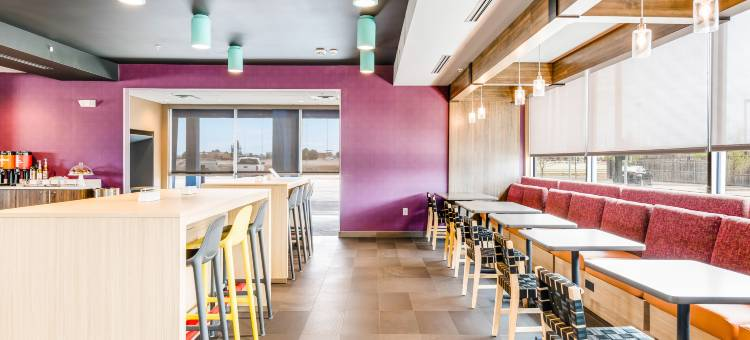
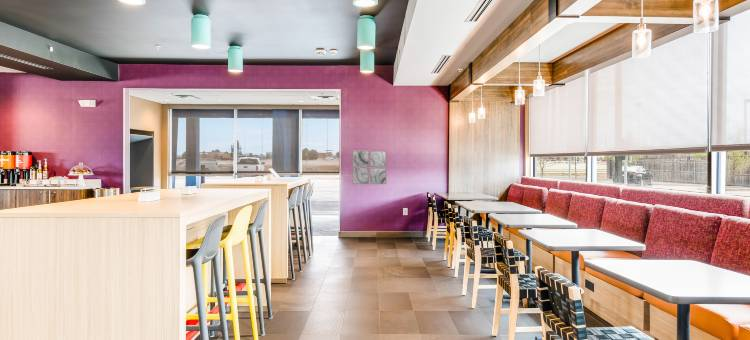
+ wall art [352,150,387,185]
